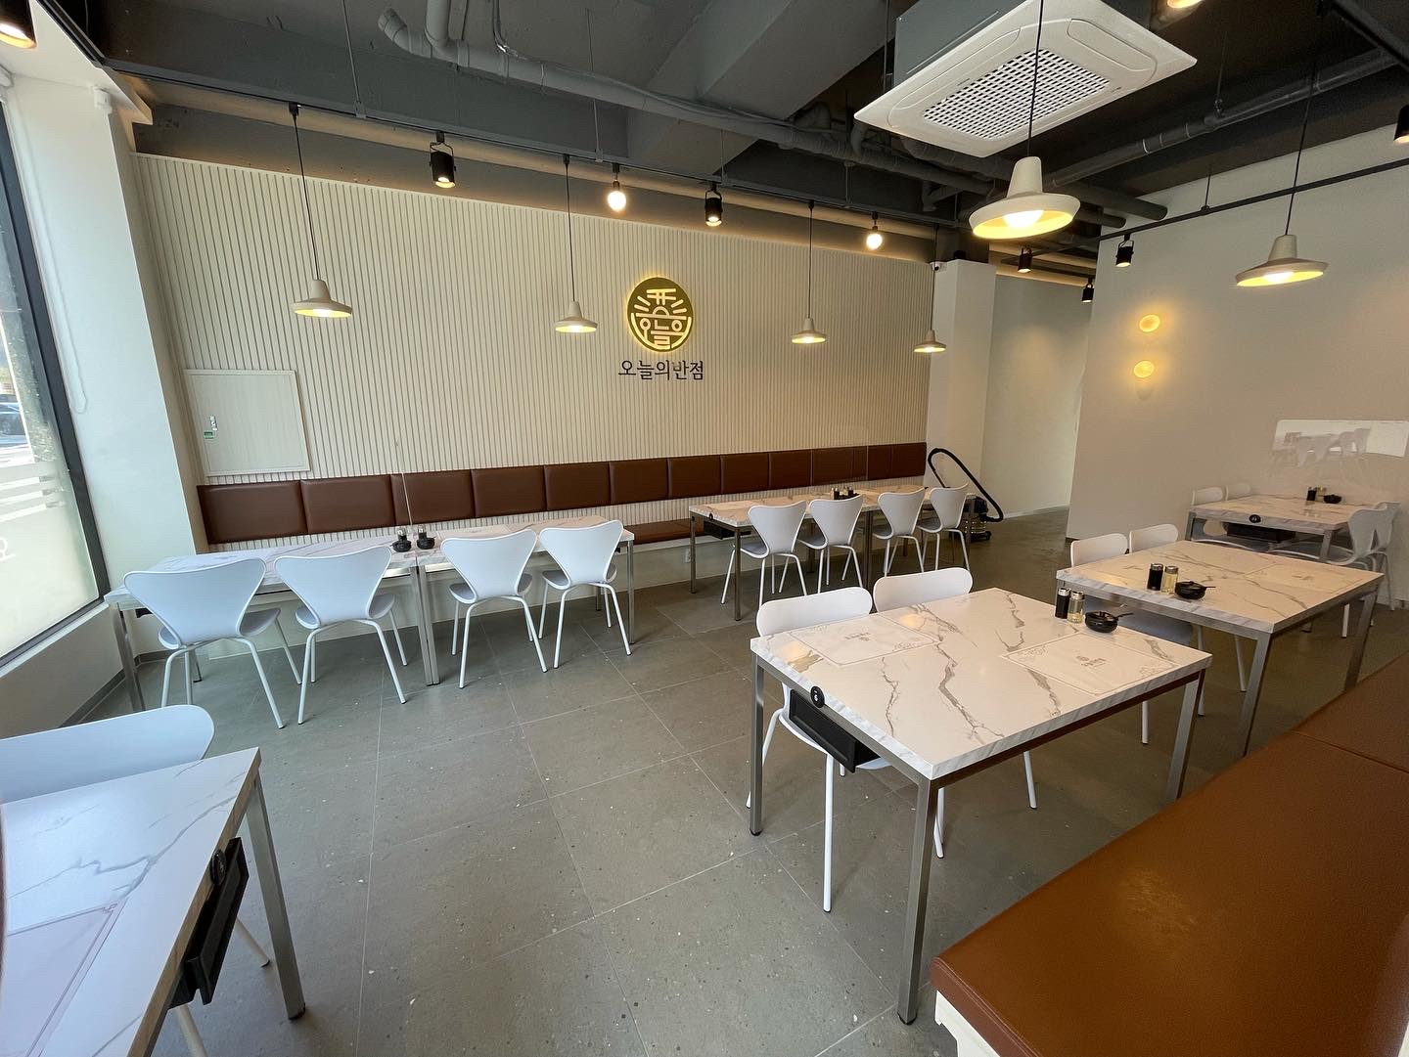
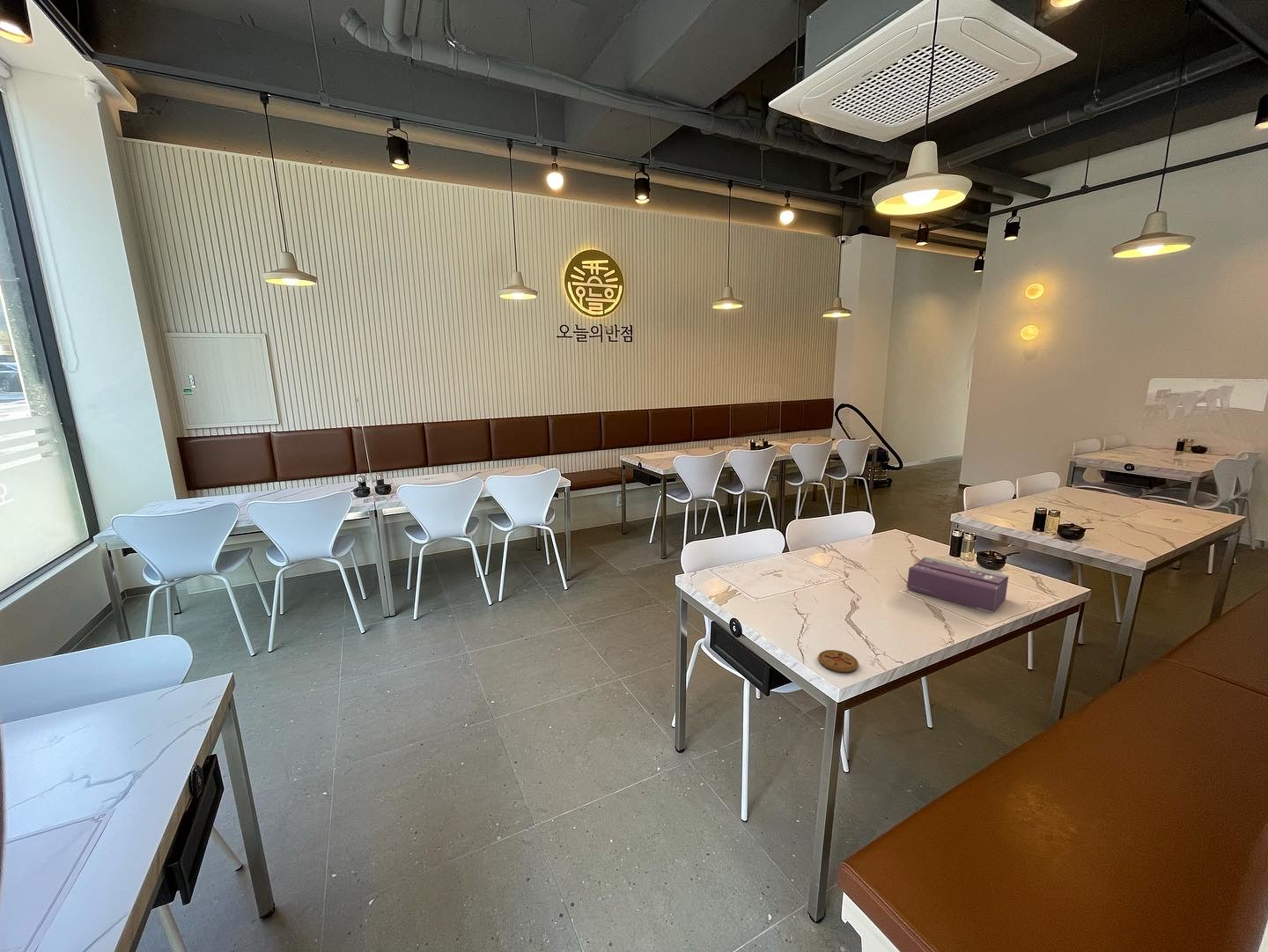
+ tissue box [906,556,1009,614]
+ coaster [817,649,859,673]
